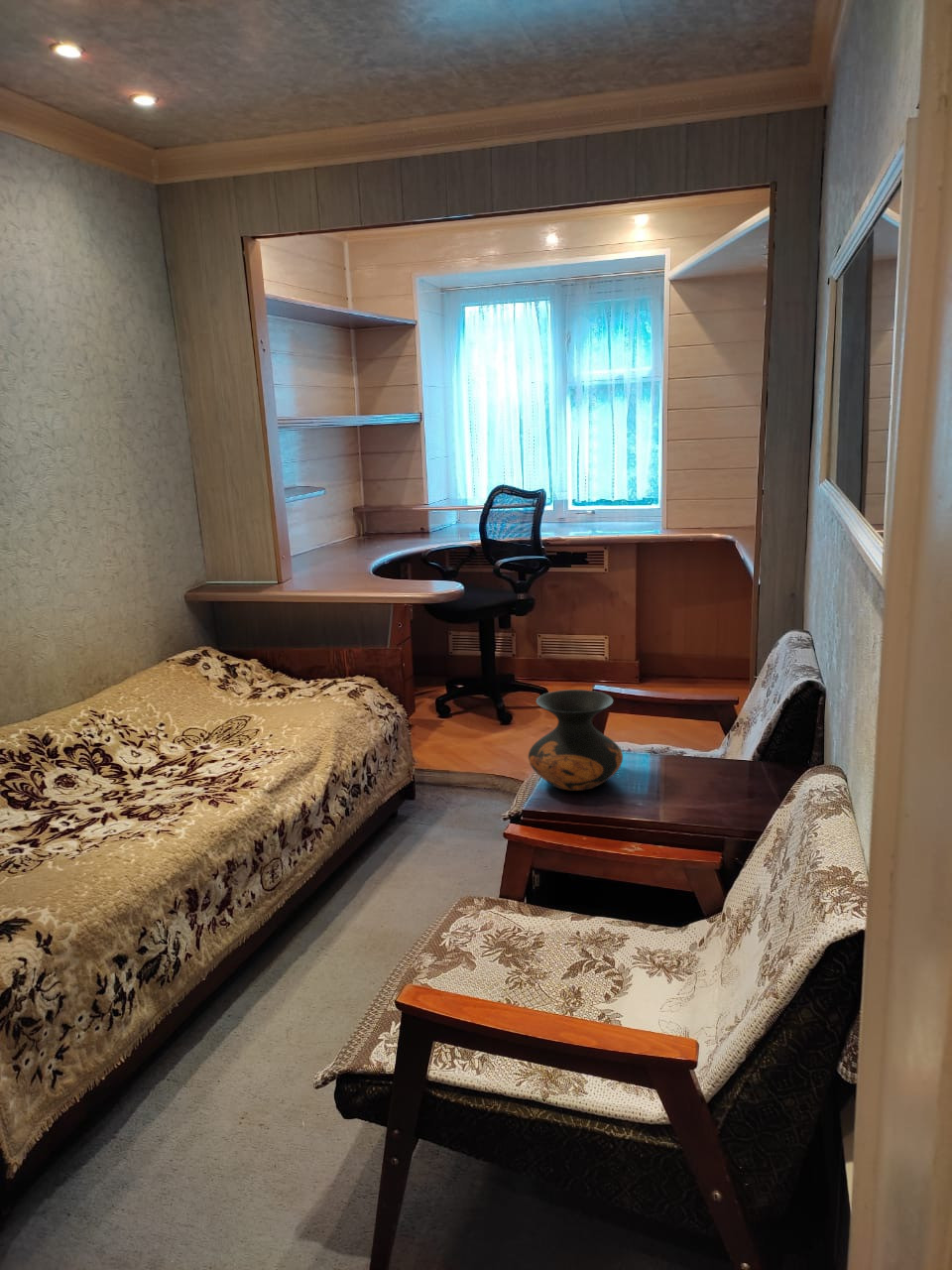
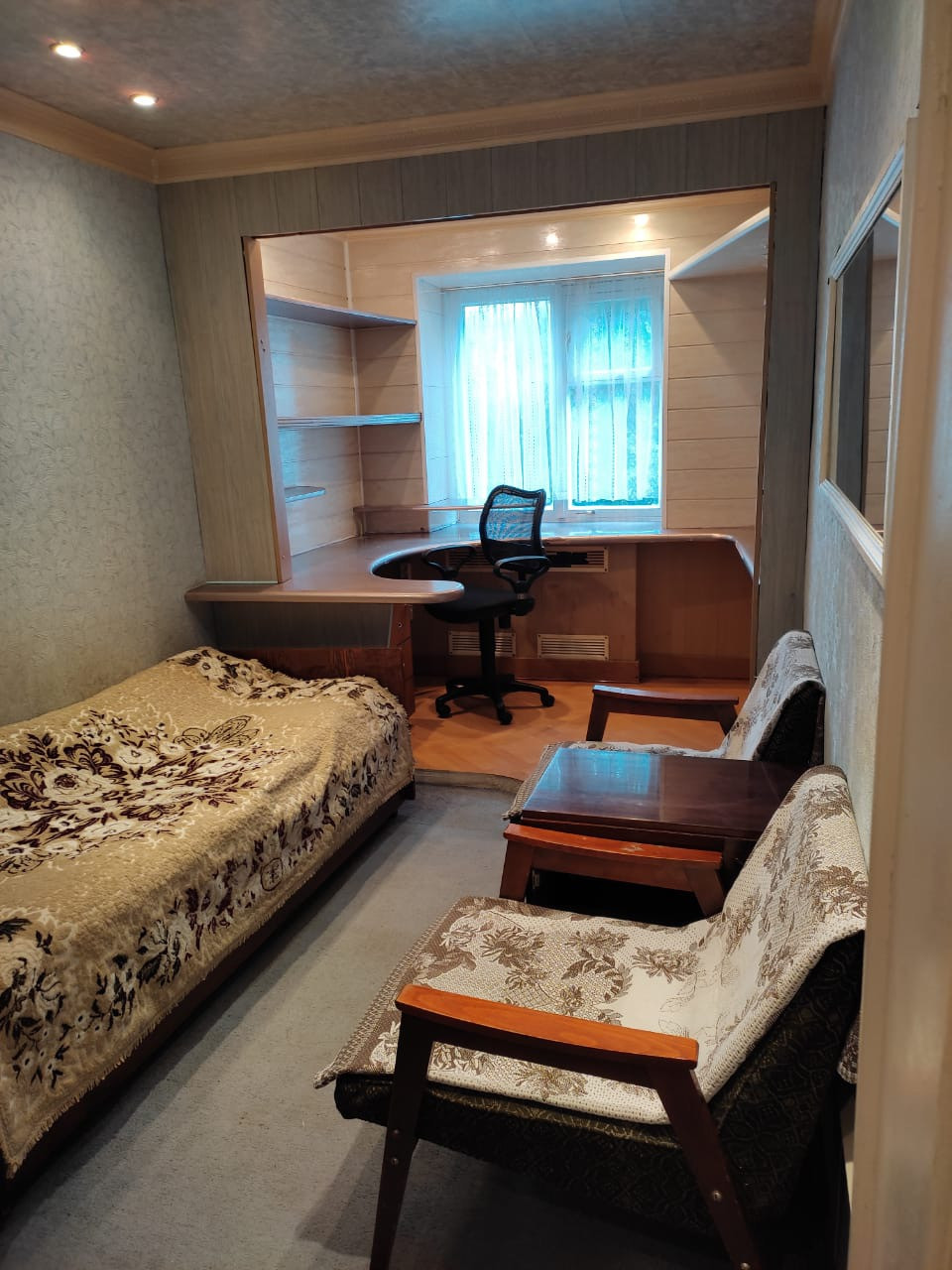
- vase [528,689,624,792]
